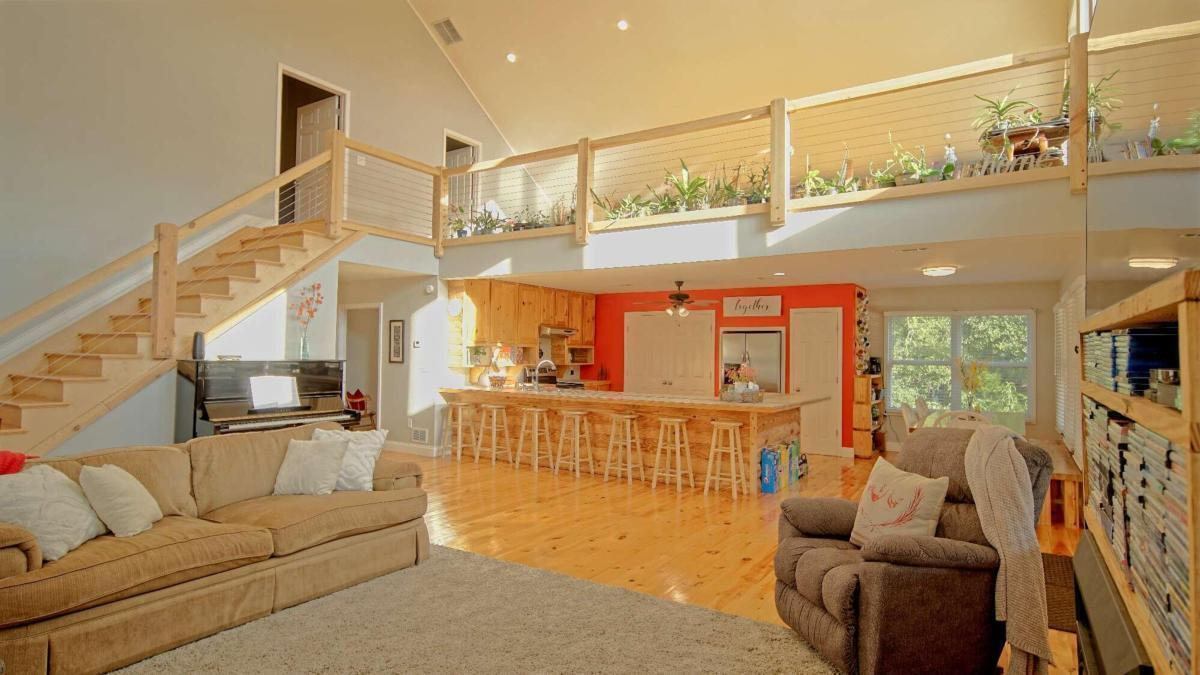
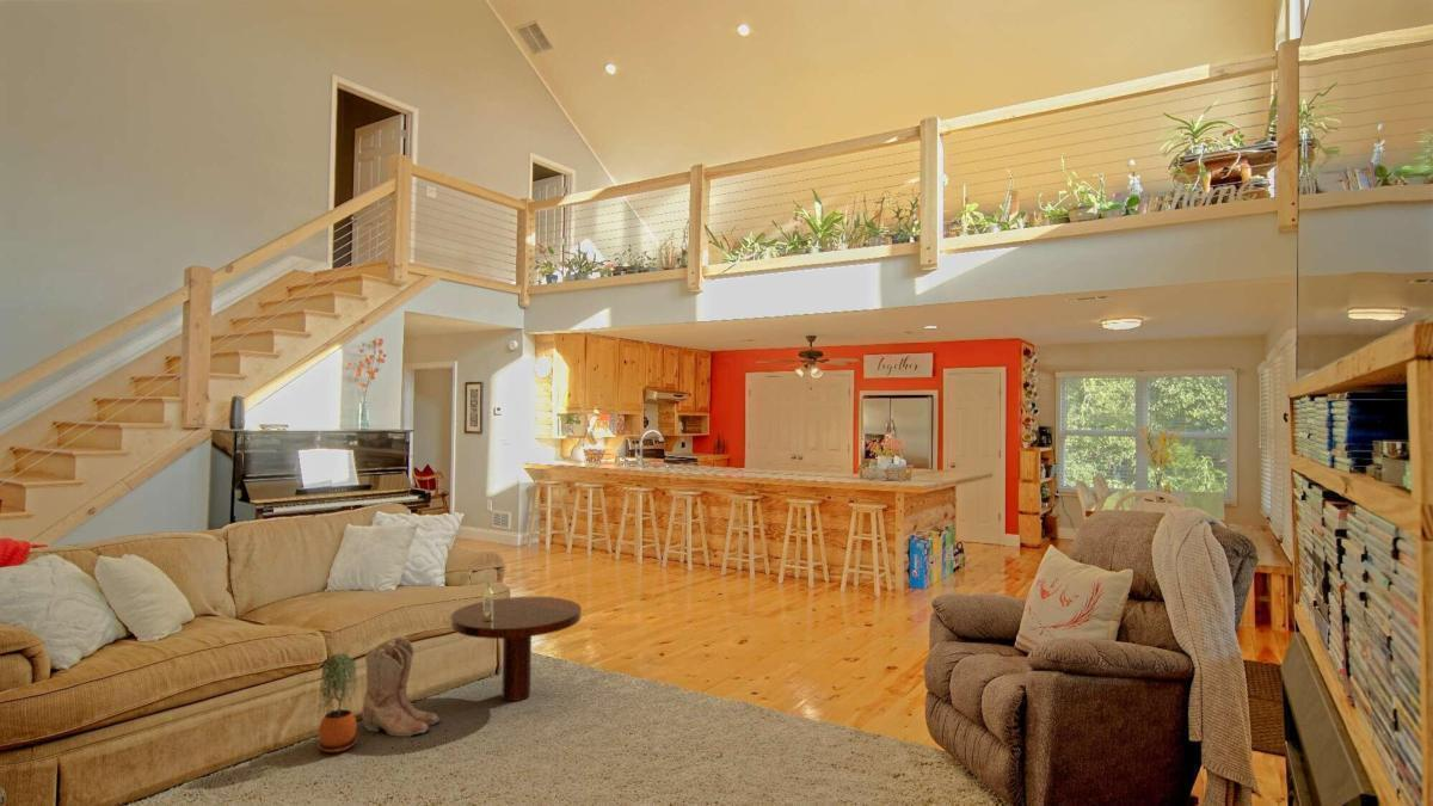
+ boots [361,635,441,738]
+ potted plant [316,652,358,753]
+ coffee table [450,576,583,702]
